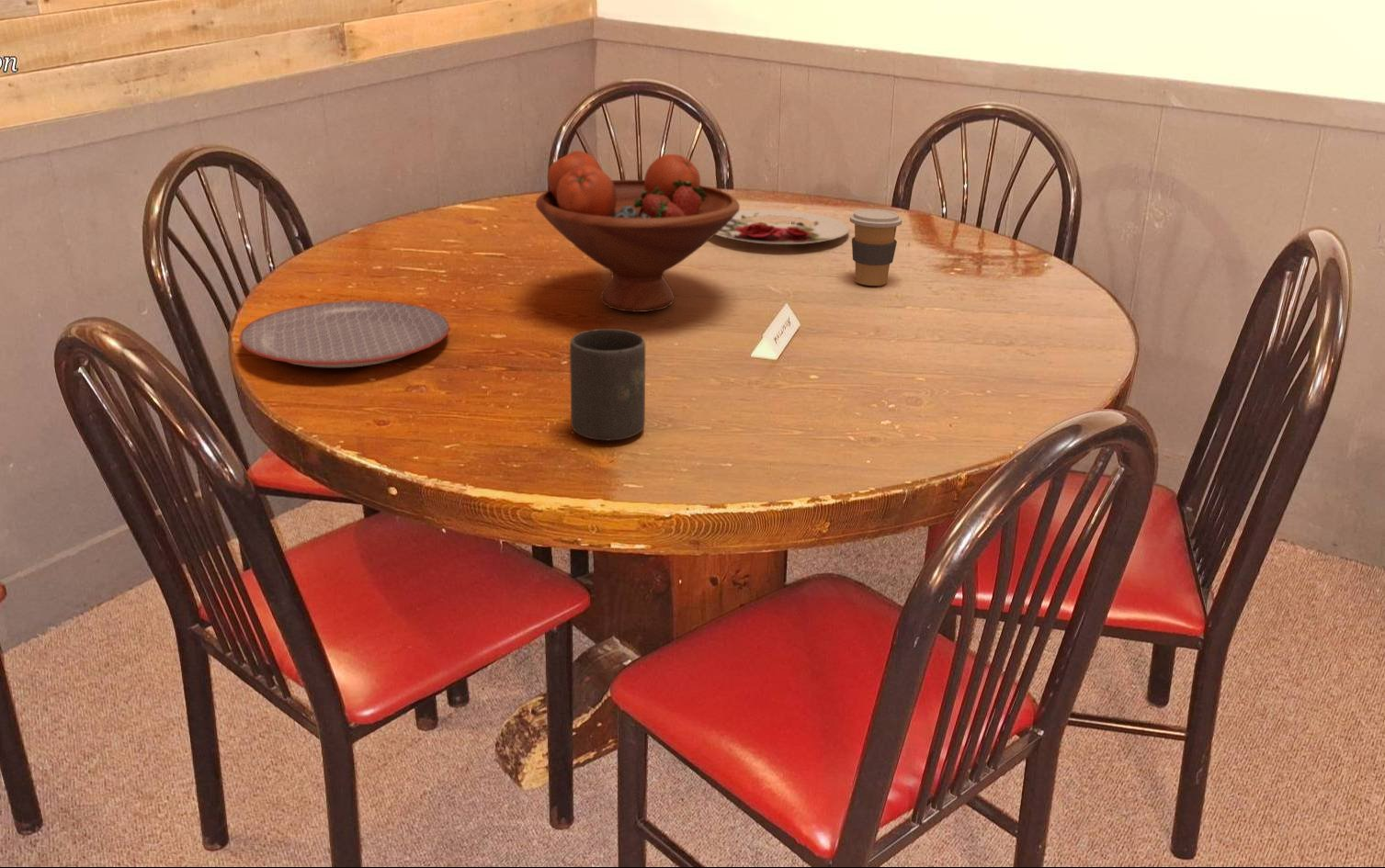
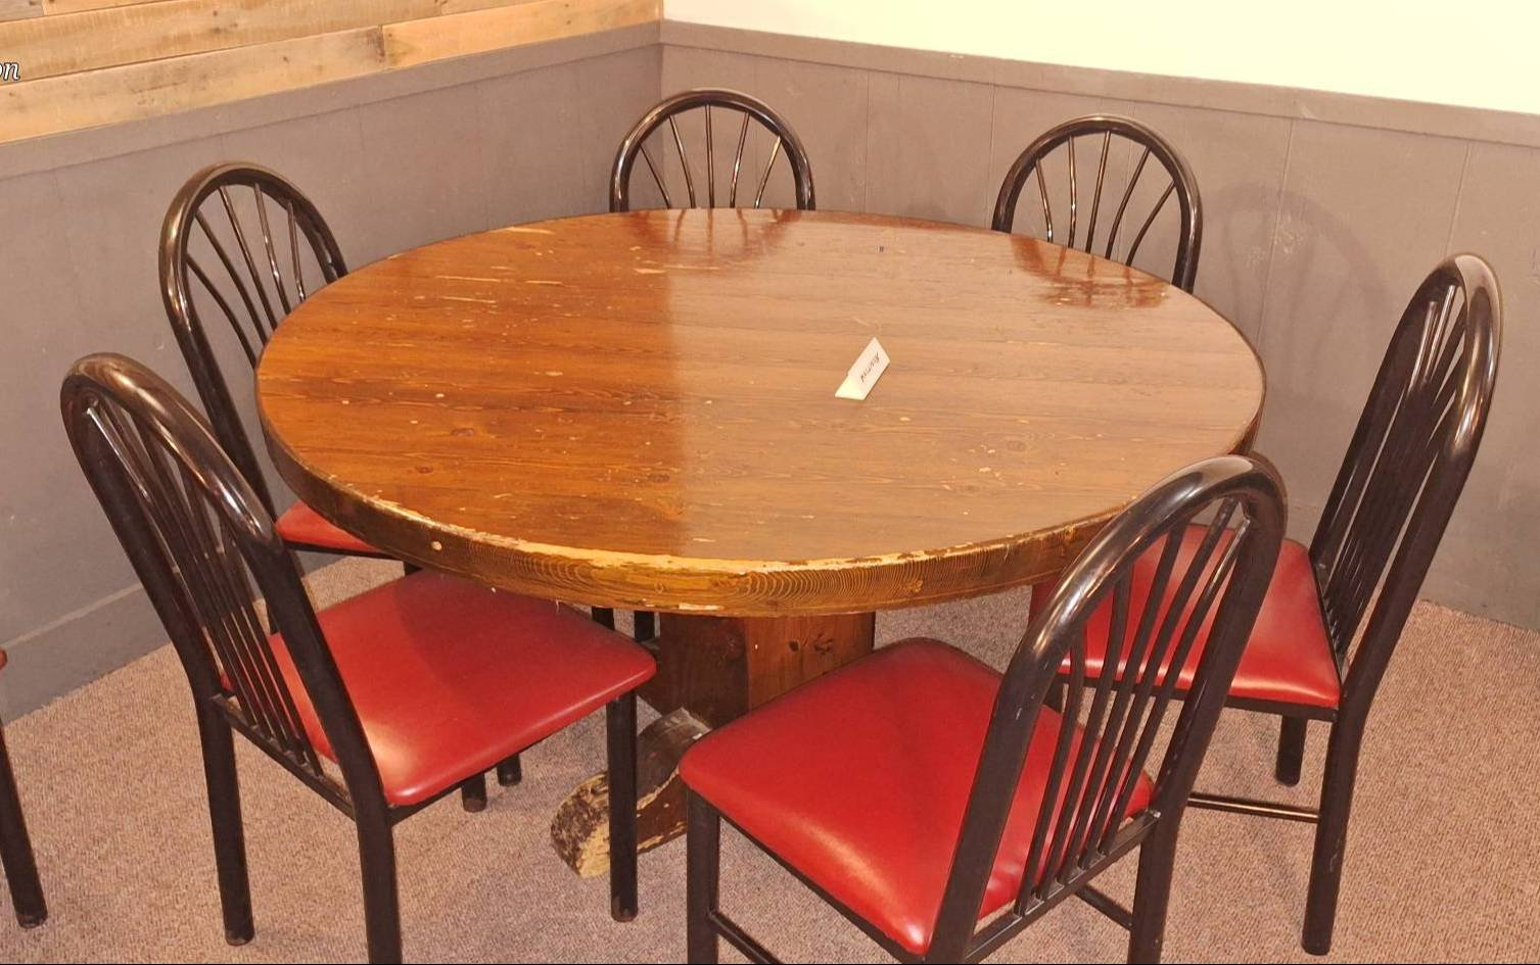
- plate [715,209,850,245]
- coffee cup [849,209,903,287]
- mug [569,328,646,441]
- fruit bowl [535,150,741,313]
- plate [238,299,450,368]
